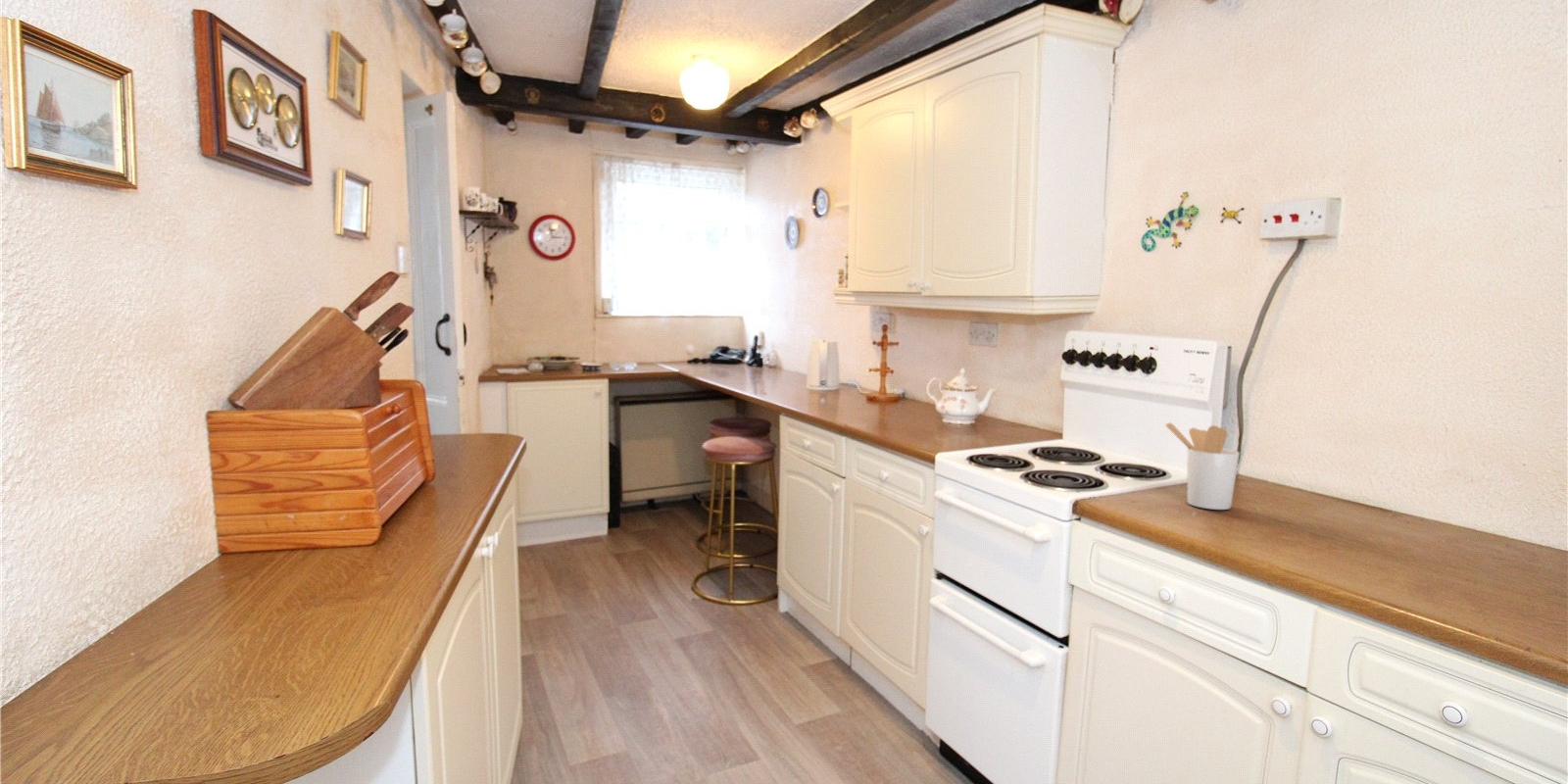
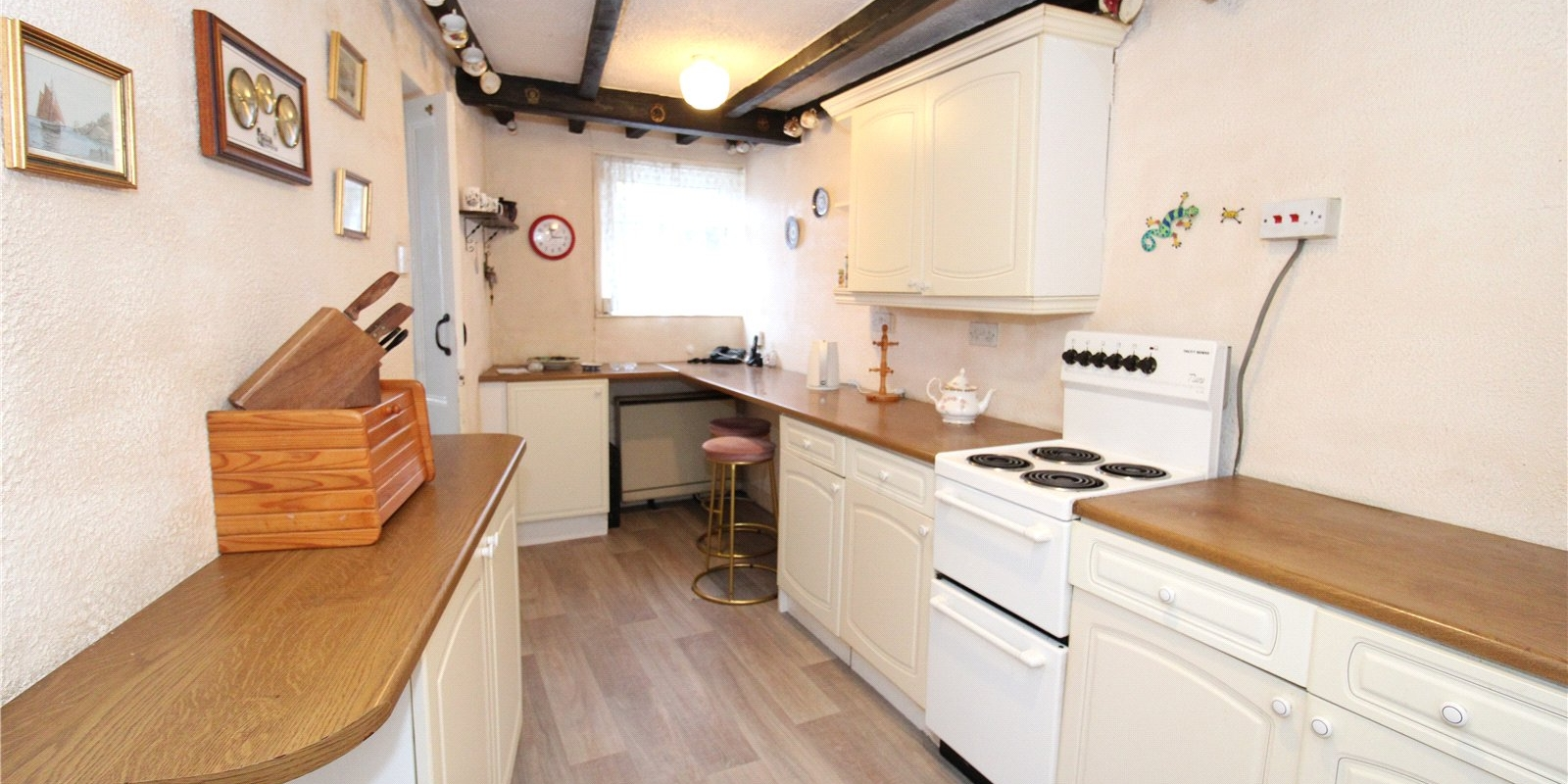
- utensil holder [1164,421,1241,511]
